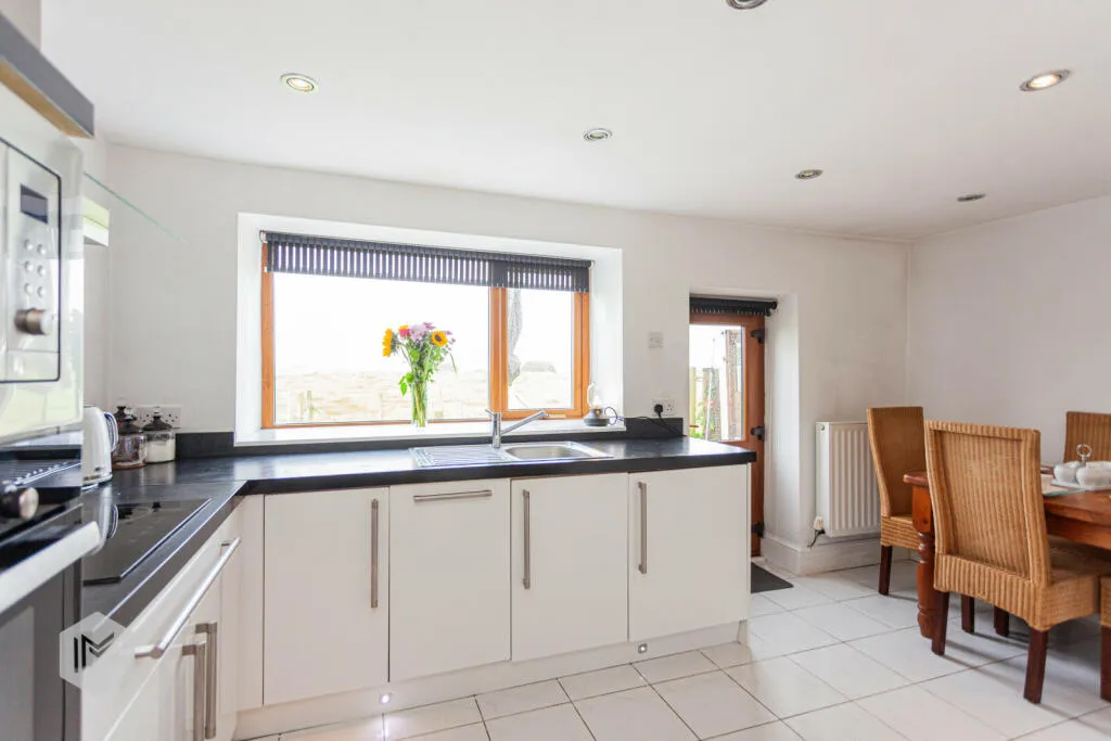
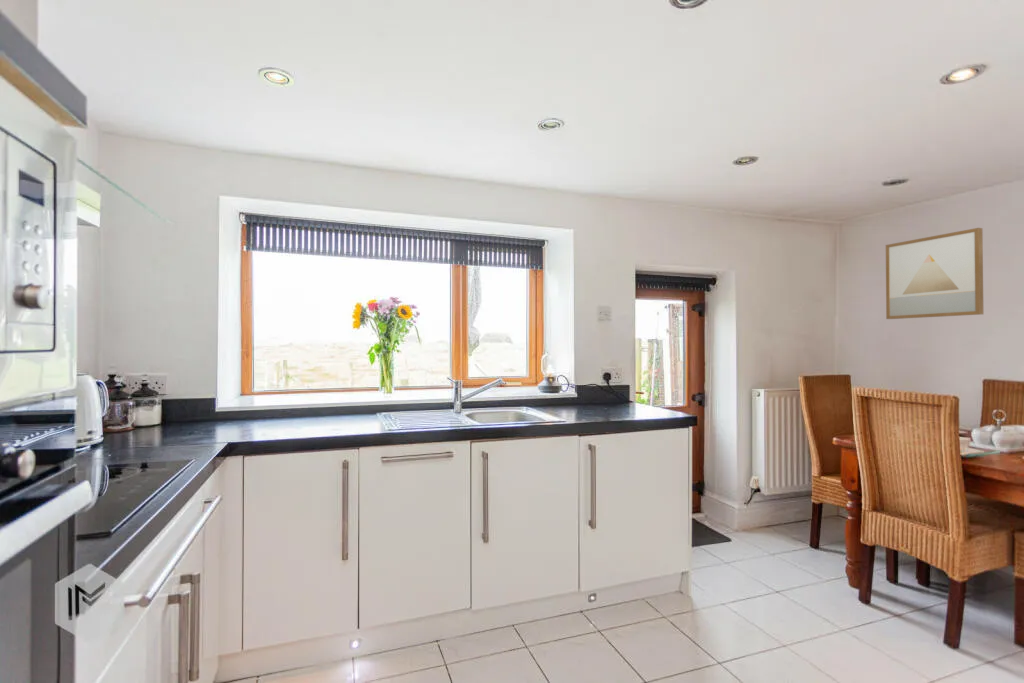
+ wall art [885,227,985,320]
